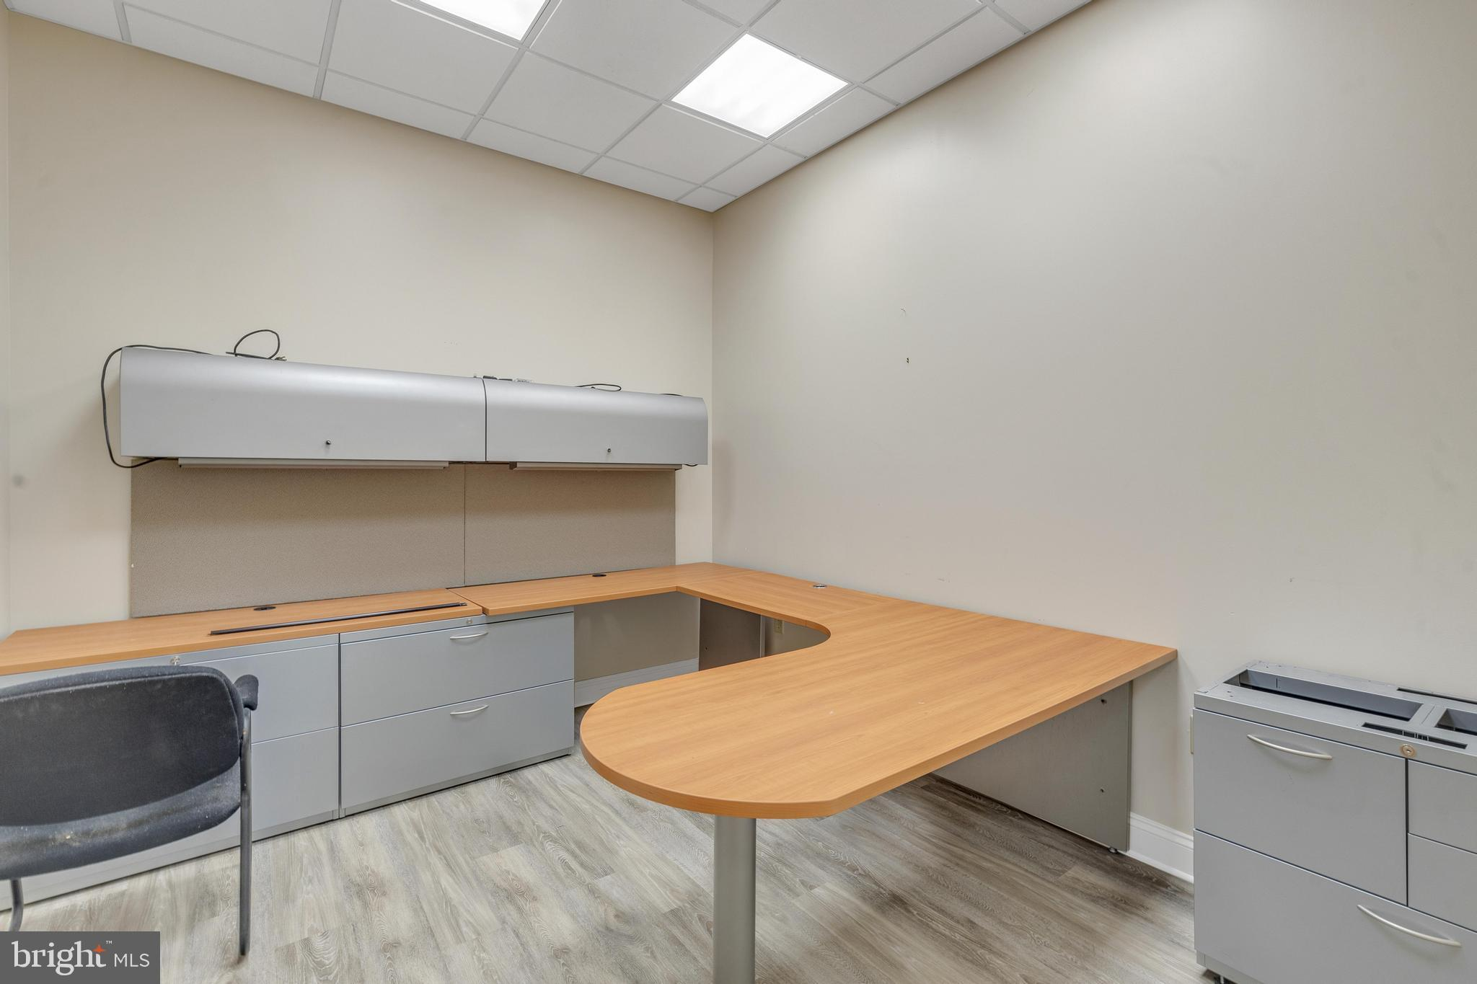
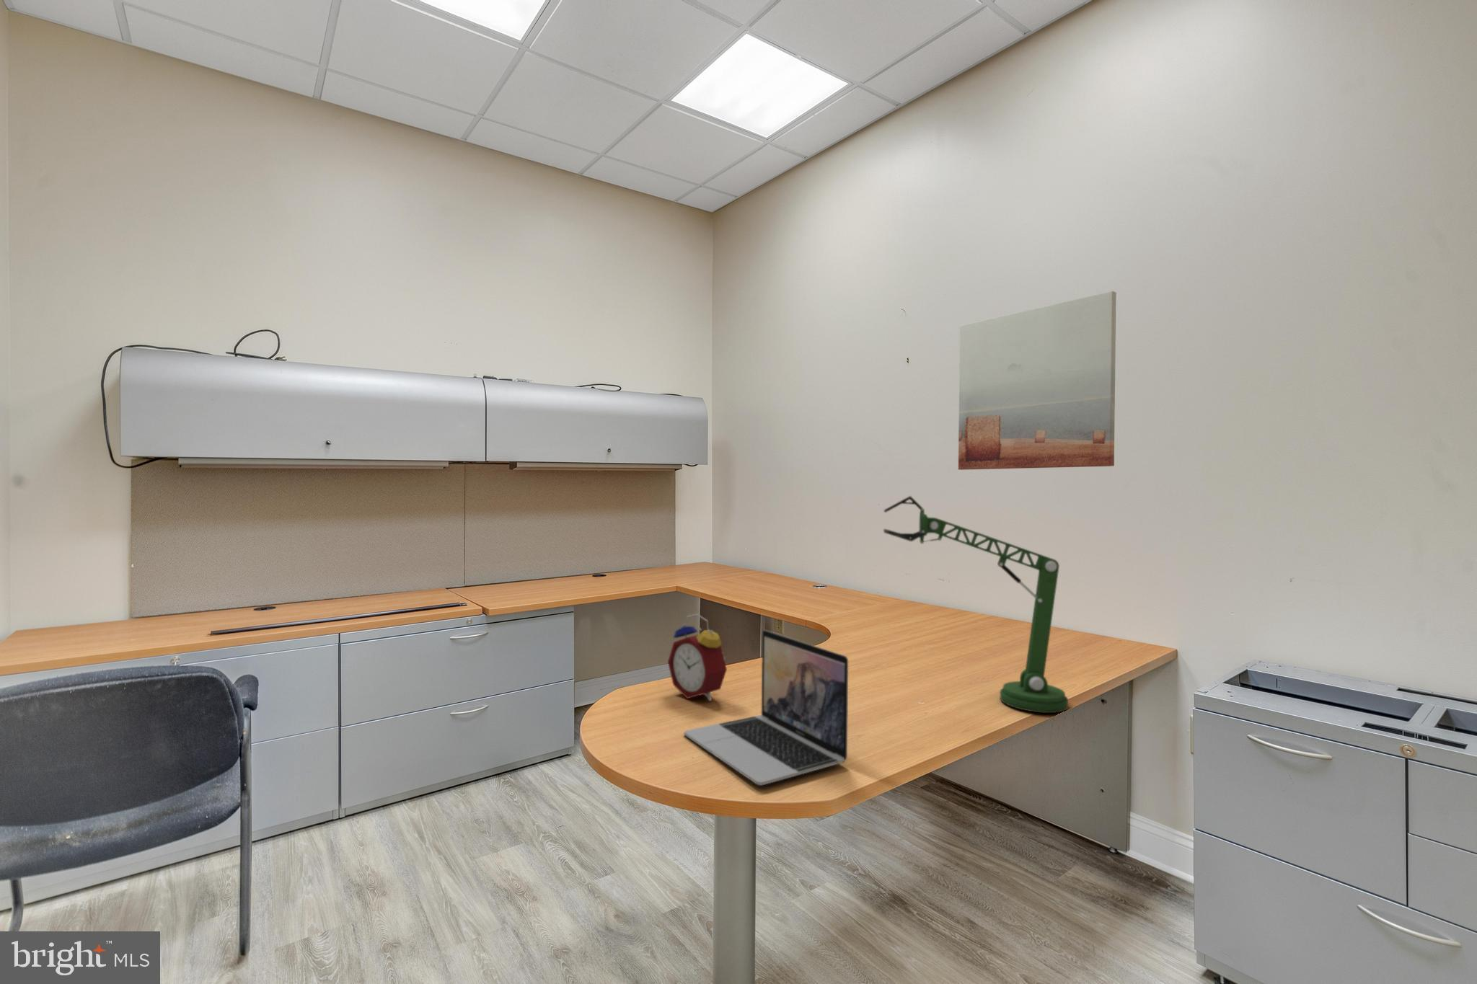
+ desk lamp [883,495,1068,714]
+ wall art [958,291,1117,471]
+ laptop [683,629,849,785]
+ alarm clock [667,613,728,702]
